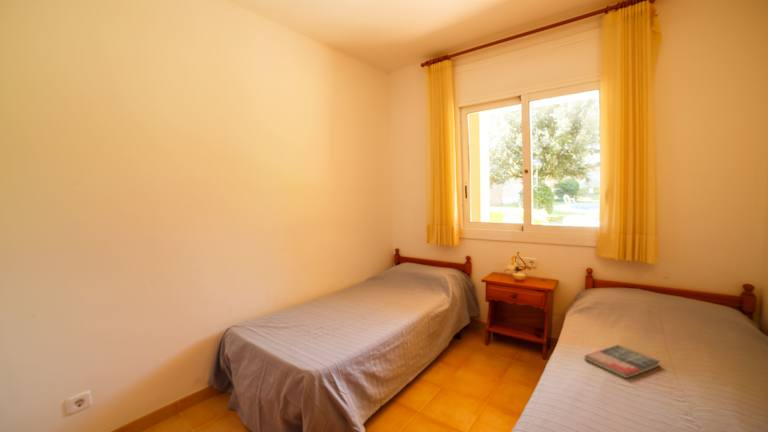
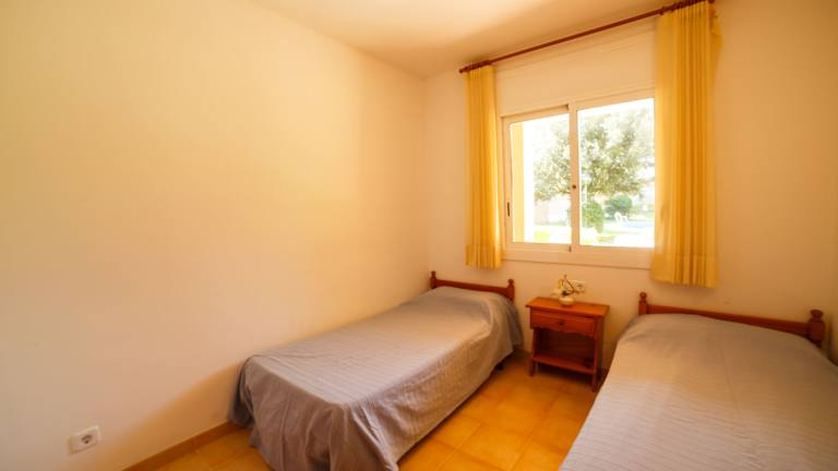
- book [584,344,662,379]
